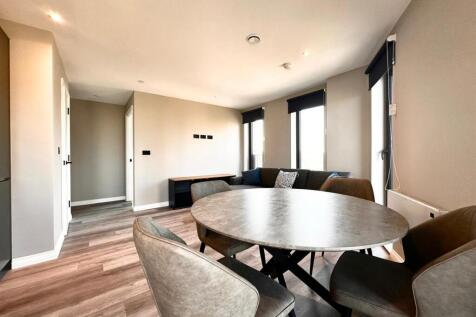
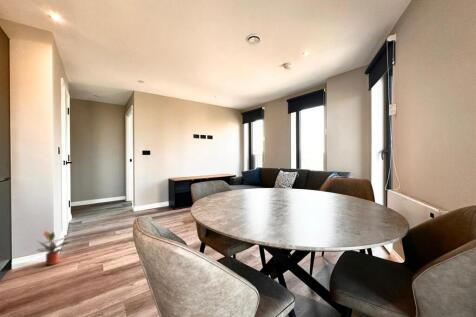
+ potted plant [35,230,71,266]
